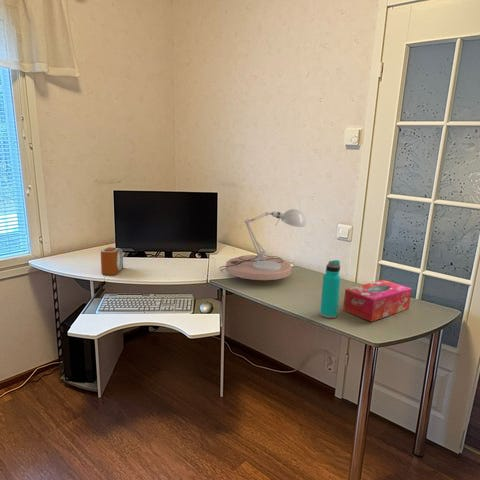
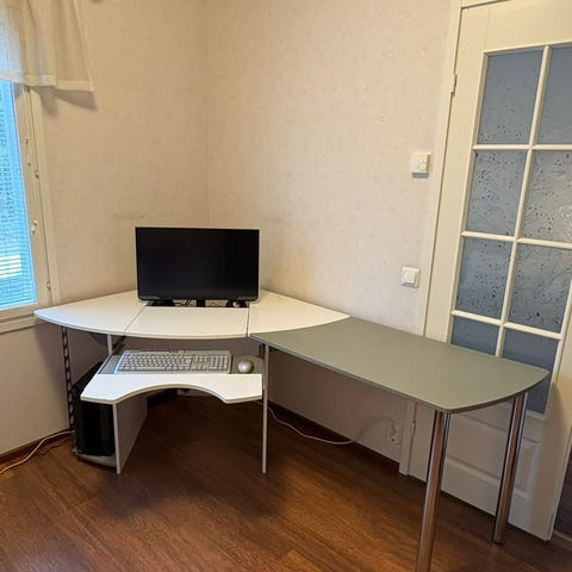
- desk lamp [218,208,306,281]
- water bottle [319,259,342,319]
- tissue box [342,279,413,323]
- alarm clock [100,246,124,276]
